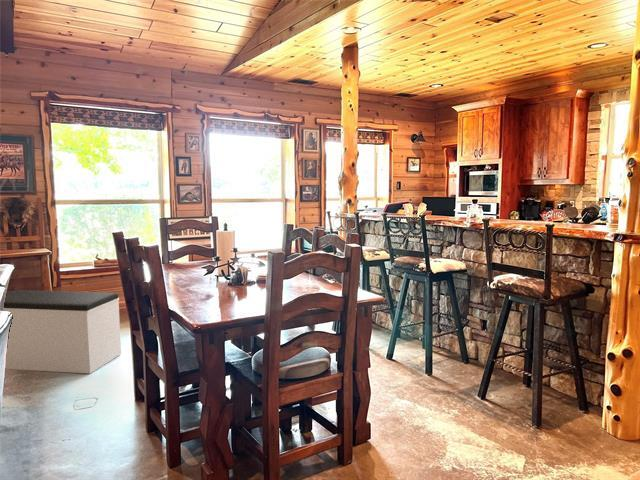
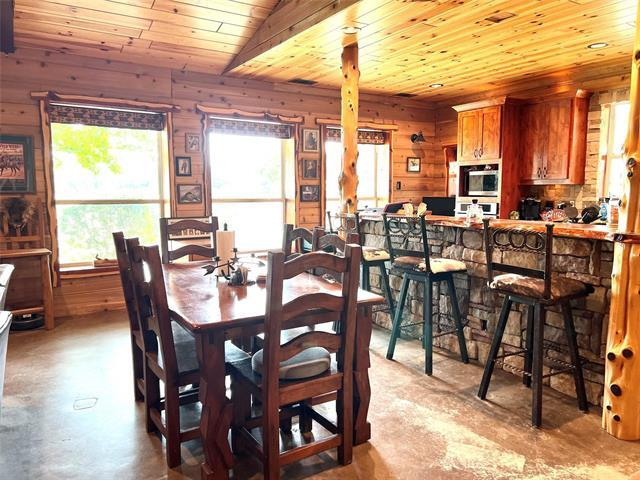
- bench [3,289,122,374]
